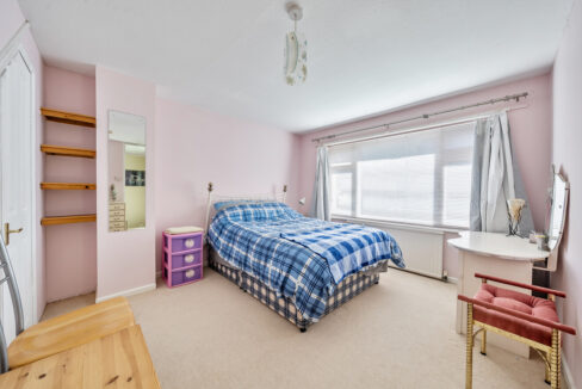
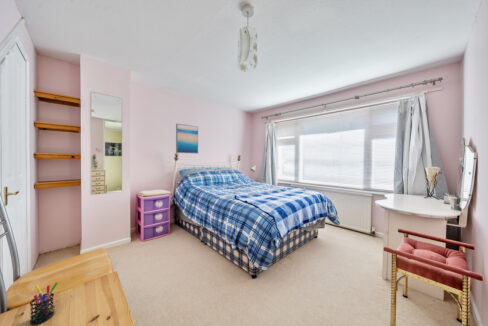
+ pen holder [29,282,59,326]
+ wall art [175,123,199,155]
